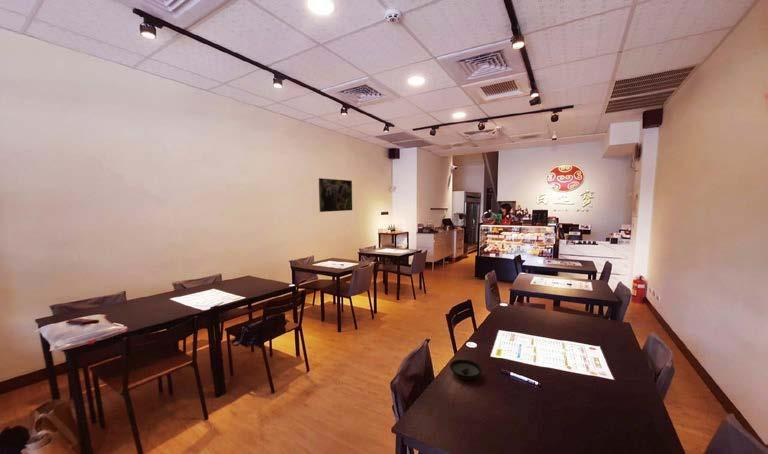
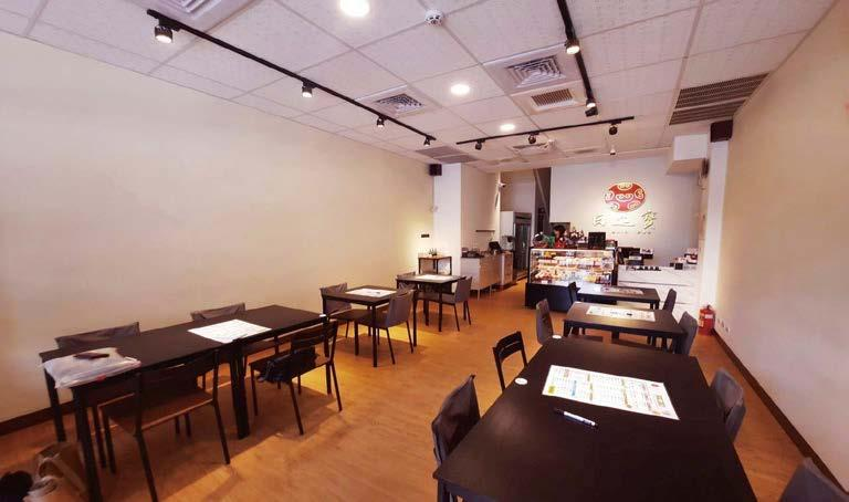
- saucer [449,358,483,380]
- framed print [318,177,353,213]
